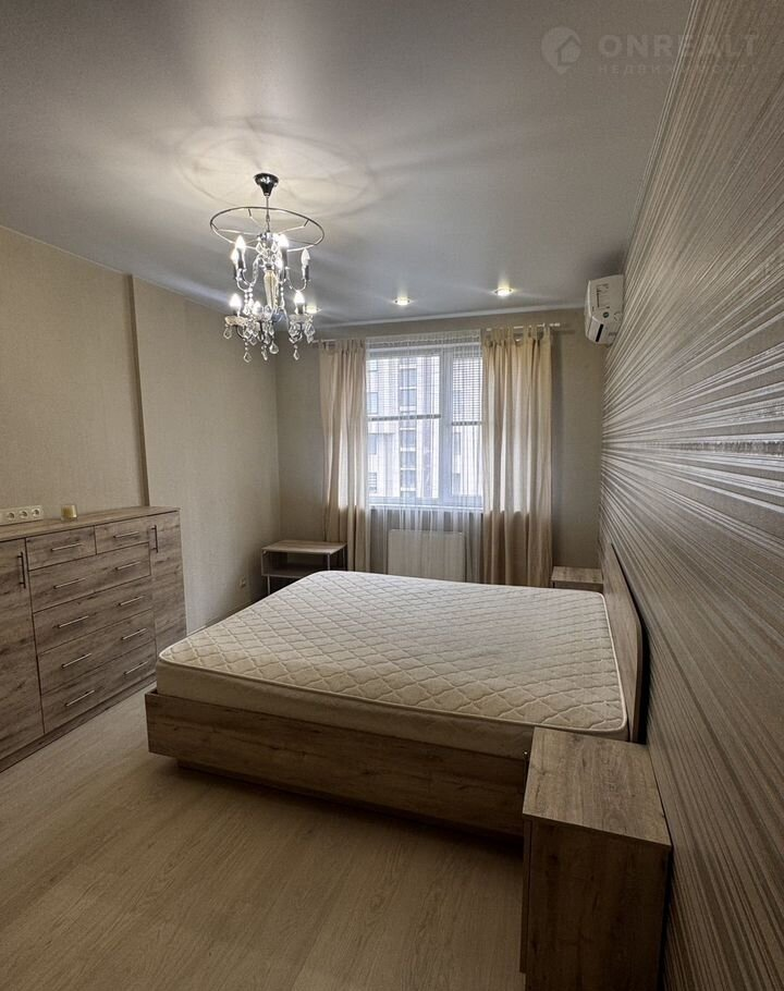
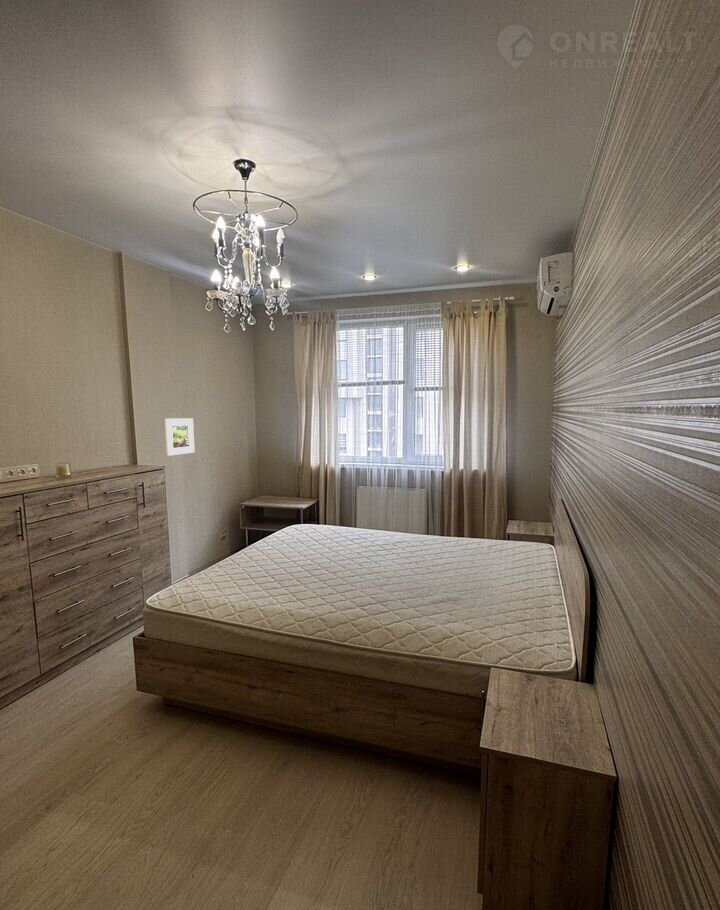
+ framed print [164,417,196,457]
